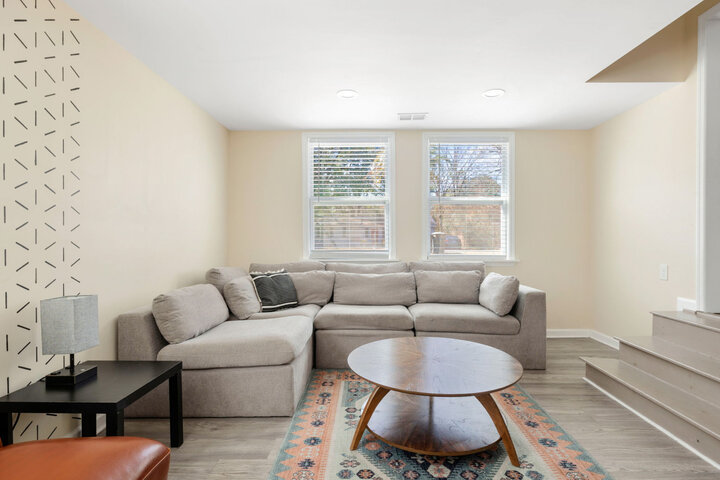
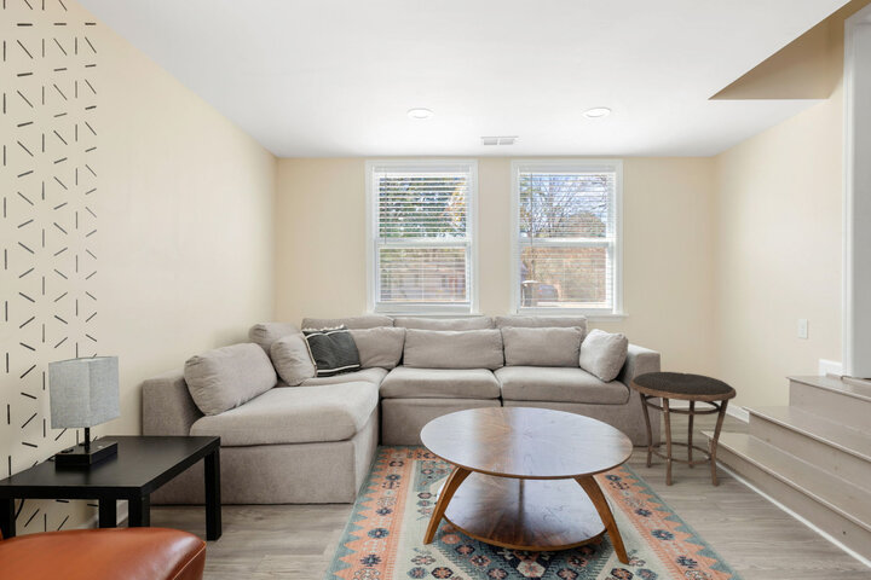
+ side table [628,371,738,487]
